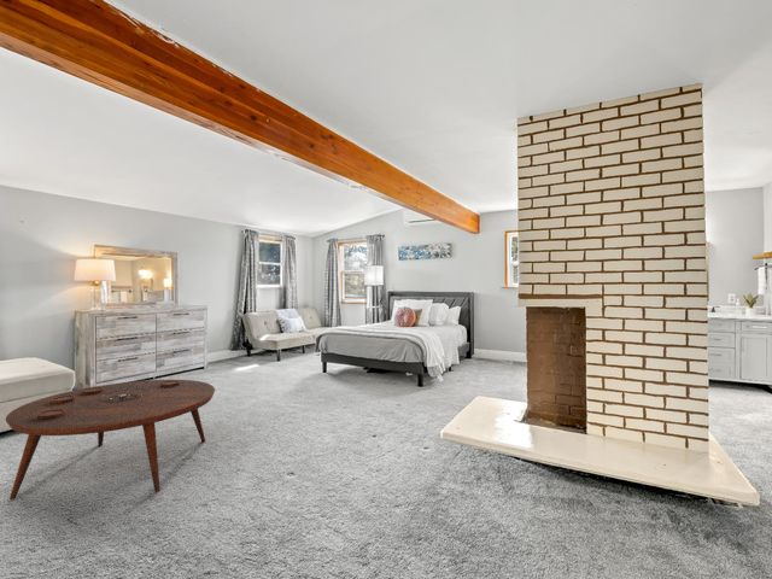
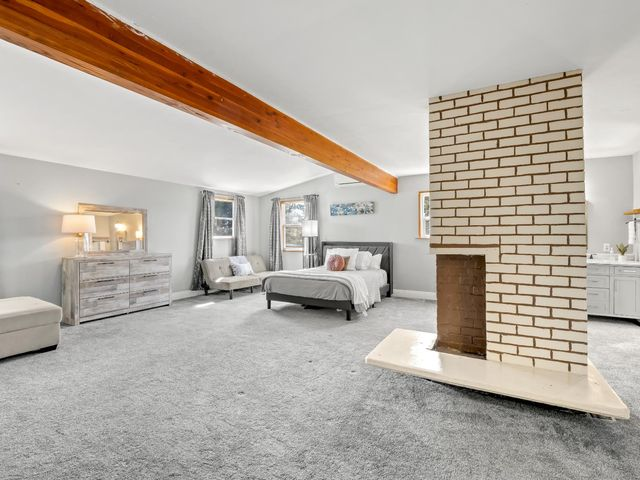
- coffee table [5,379,216,501]
